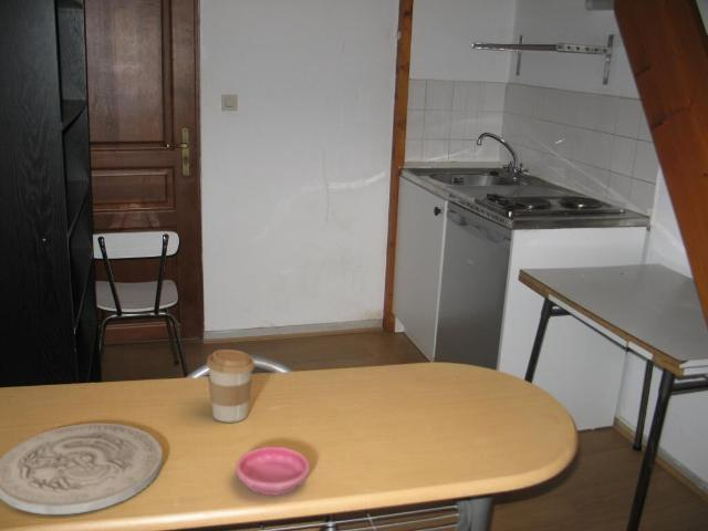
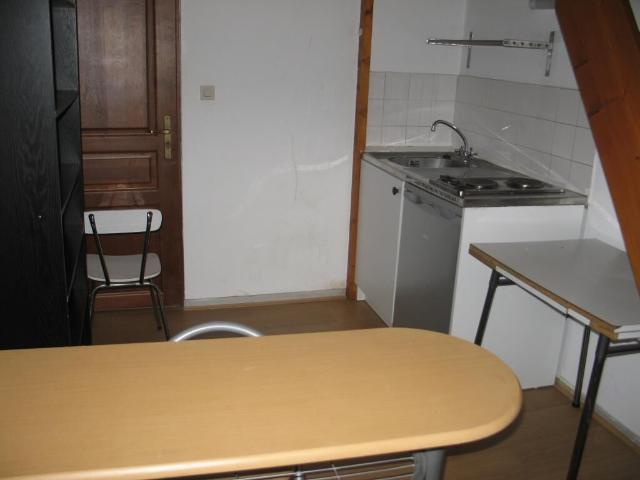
- saucer [235,446,311,497]
- plate [0,423,164,516]
- coffee cup [206,348,256,424]
